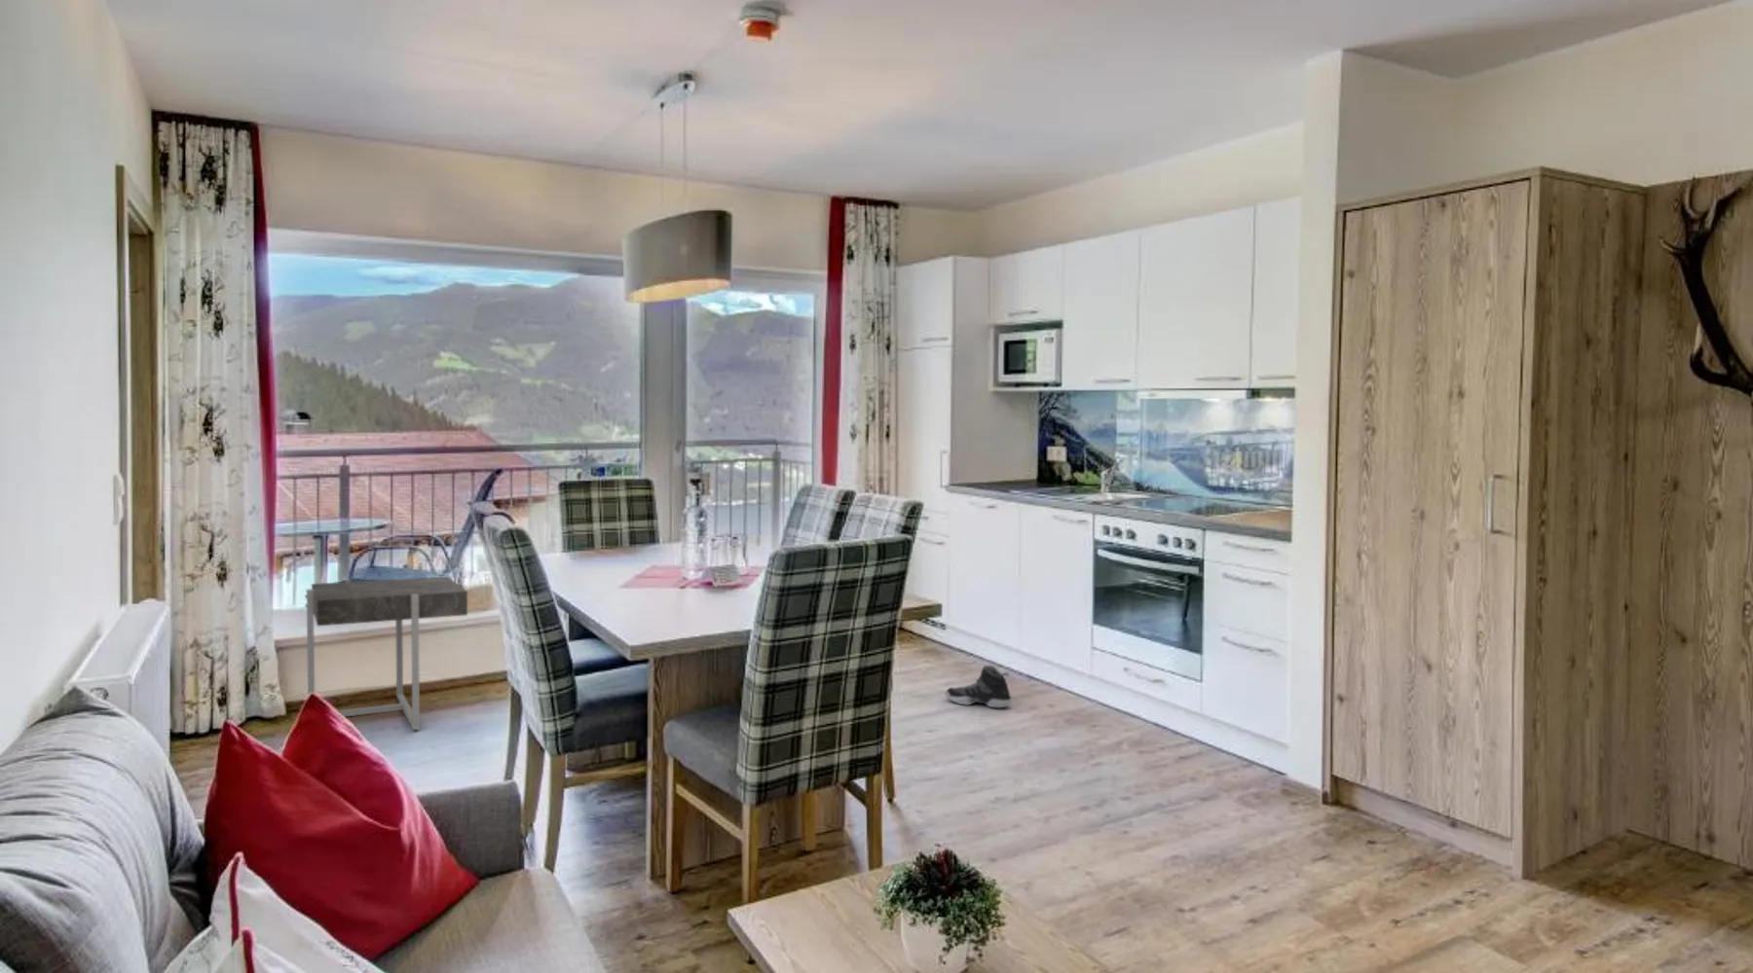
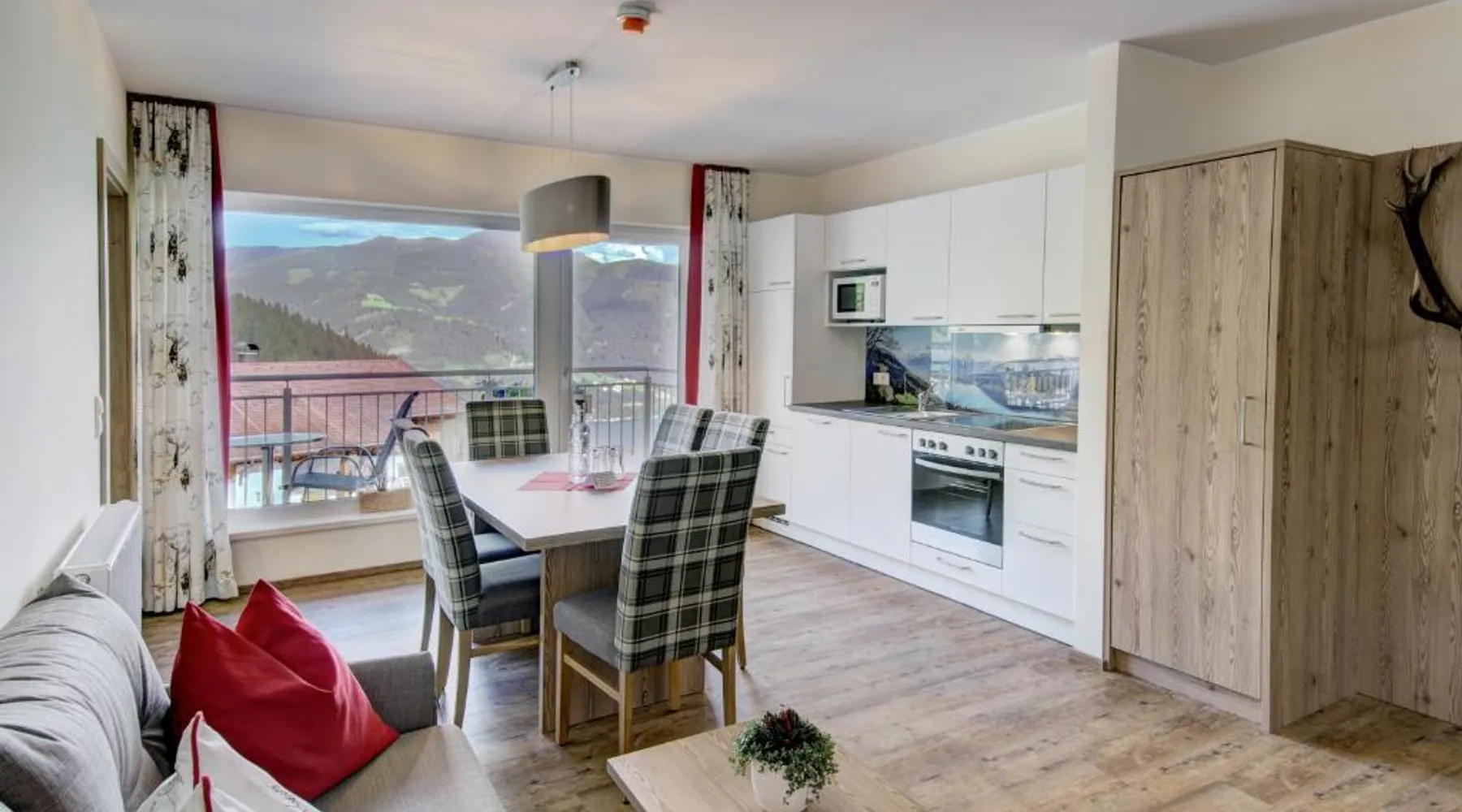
- sneaker [945,665,1013,708]
- side table [303,576,469,731]
